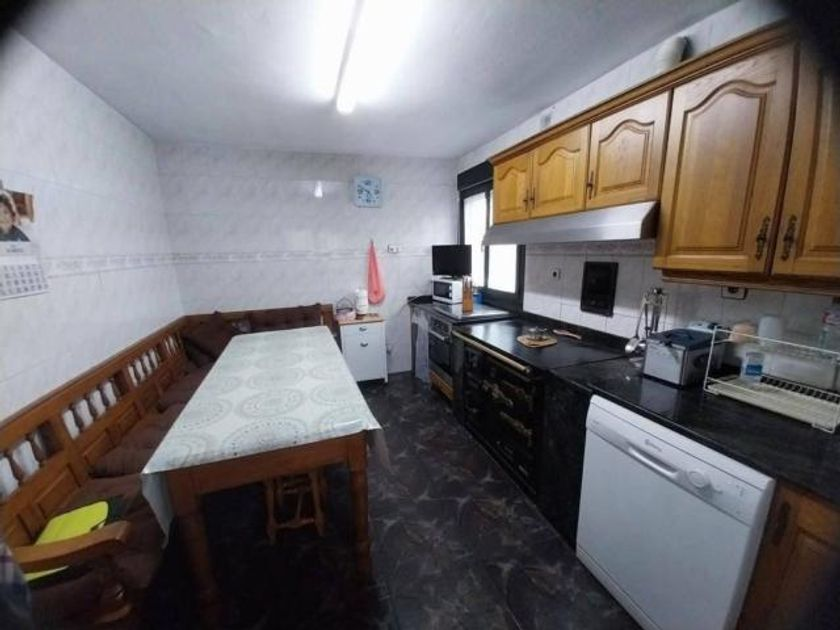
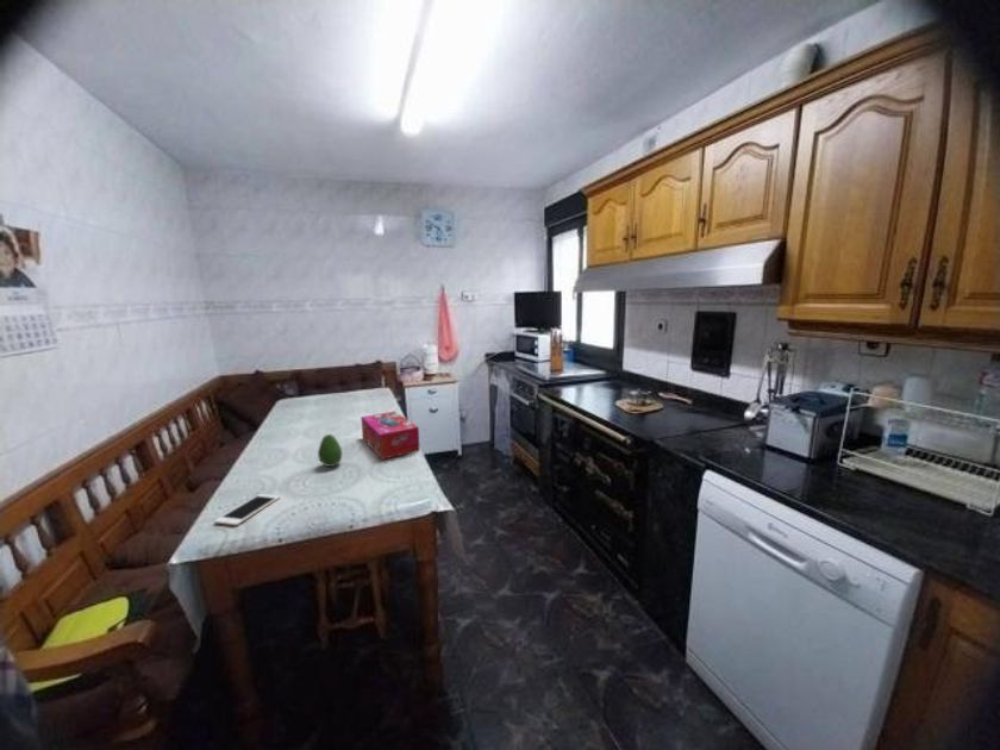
+ cell phone [213,493,281,526]
+ tissue box [360,411,421,461]
+ fruit [317,433,343,468]
